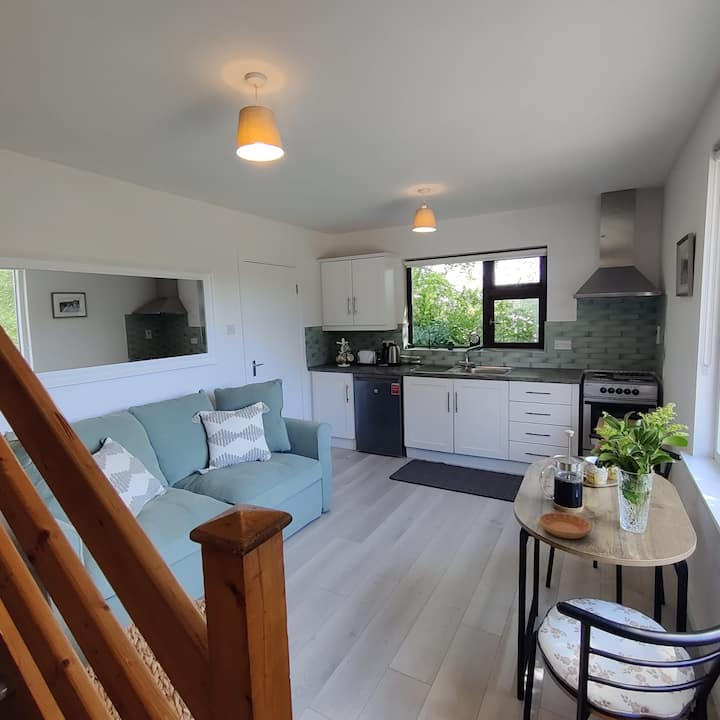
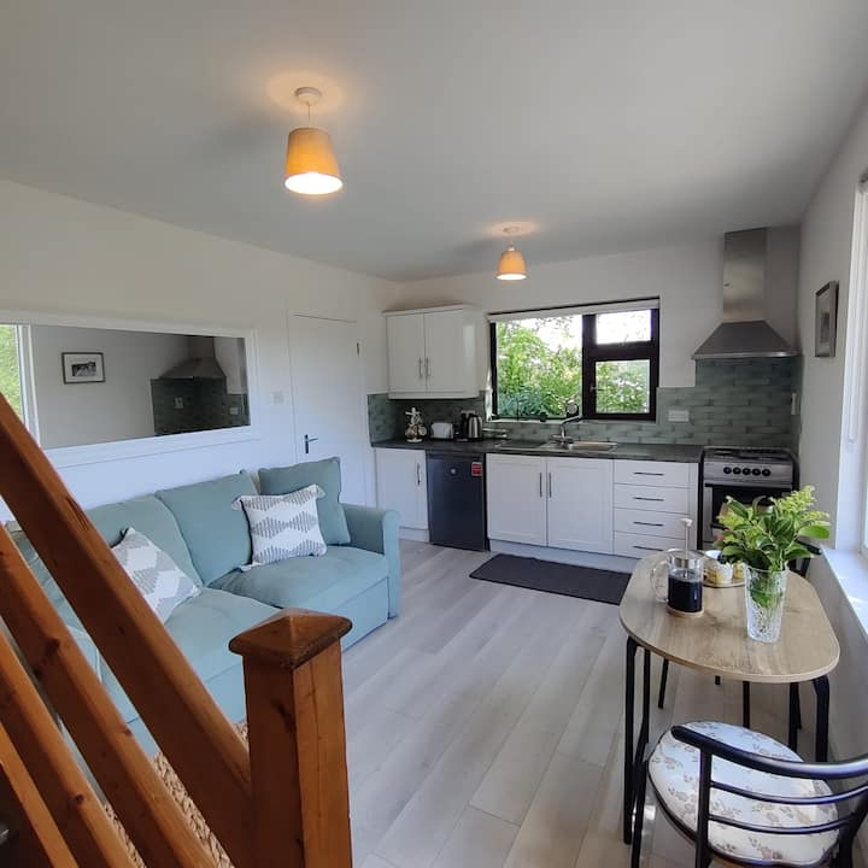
- saucer [538,512,592,540]
